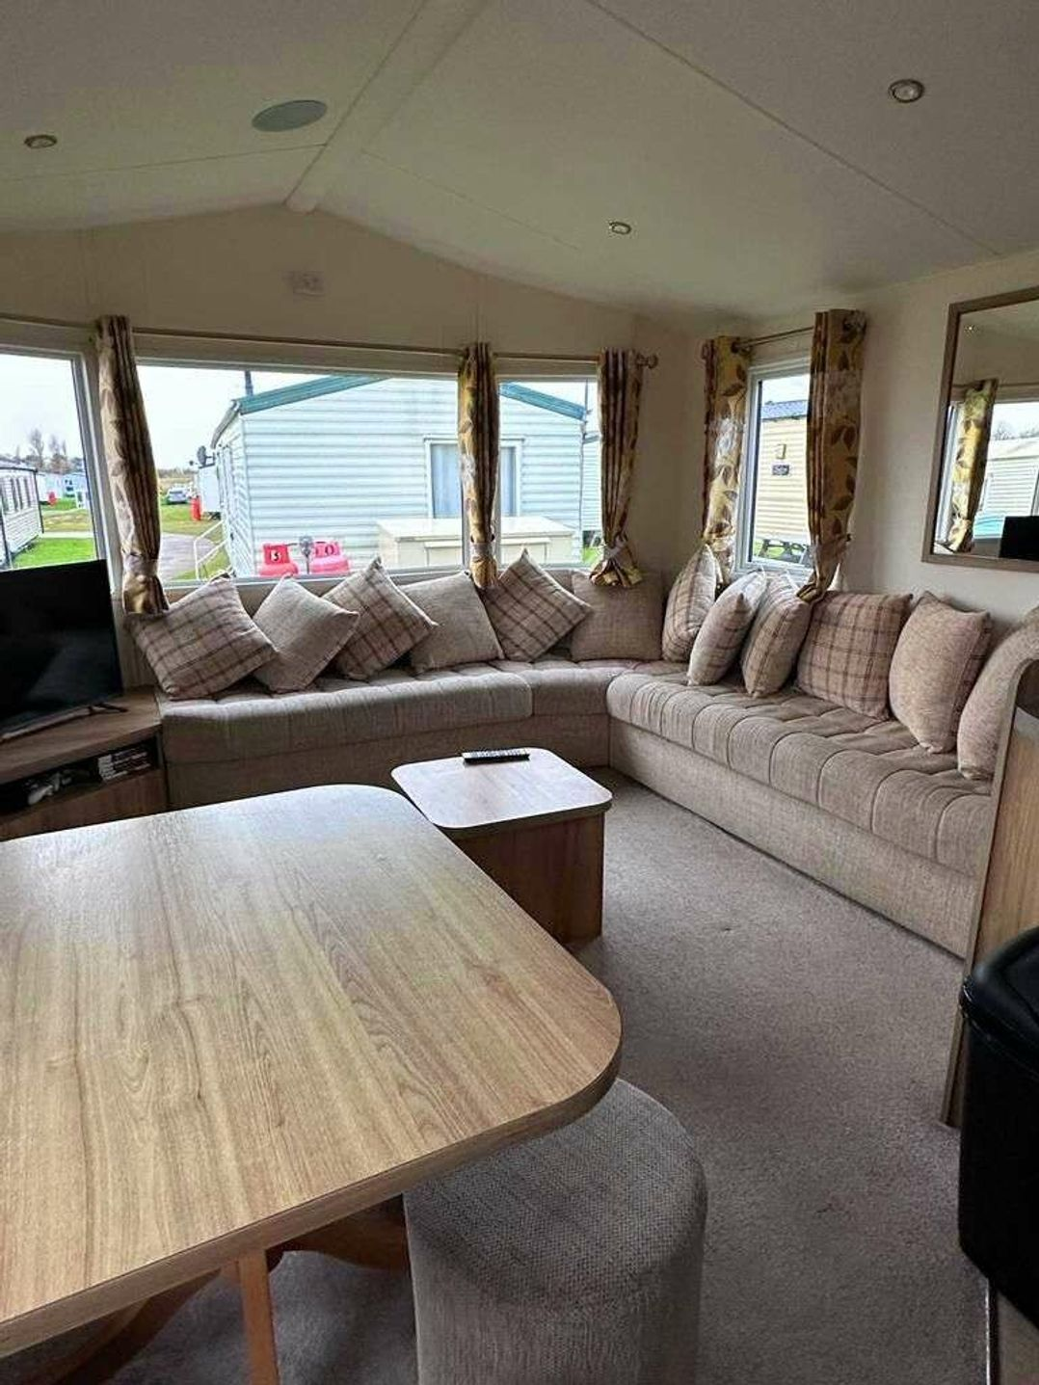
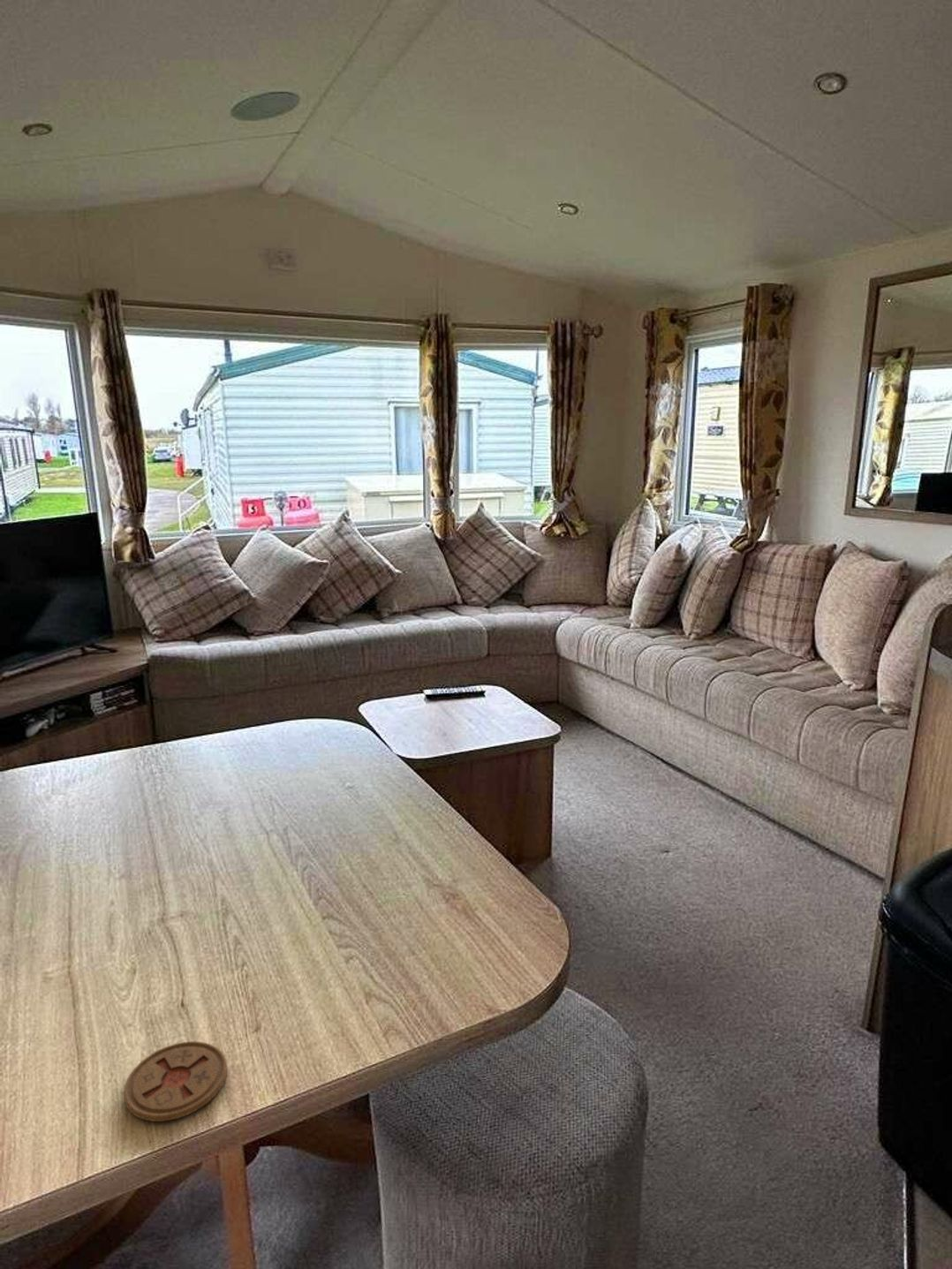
+ coaster [123,1040,228,1122]
